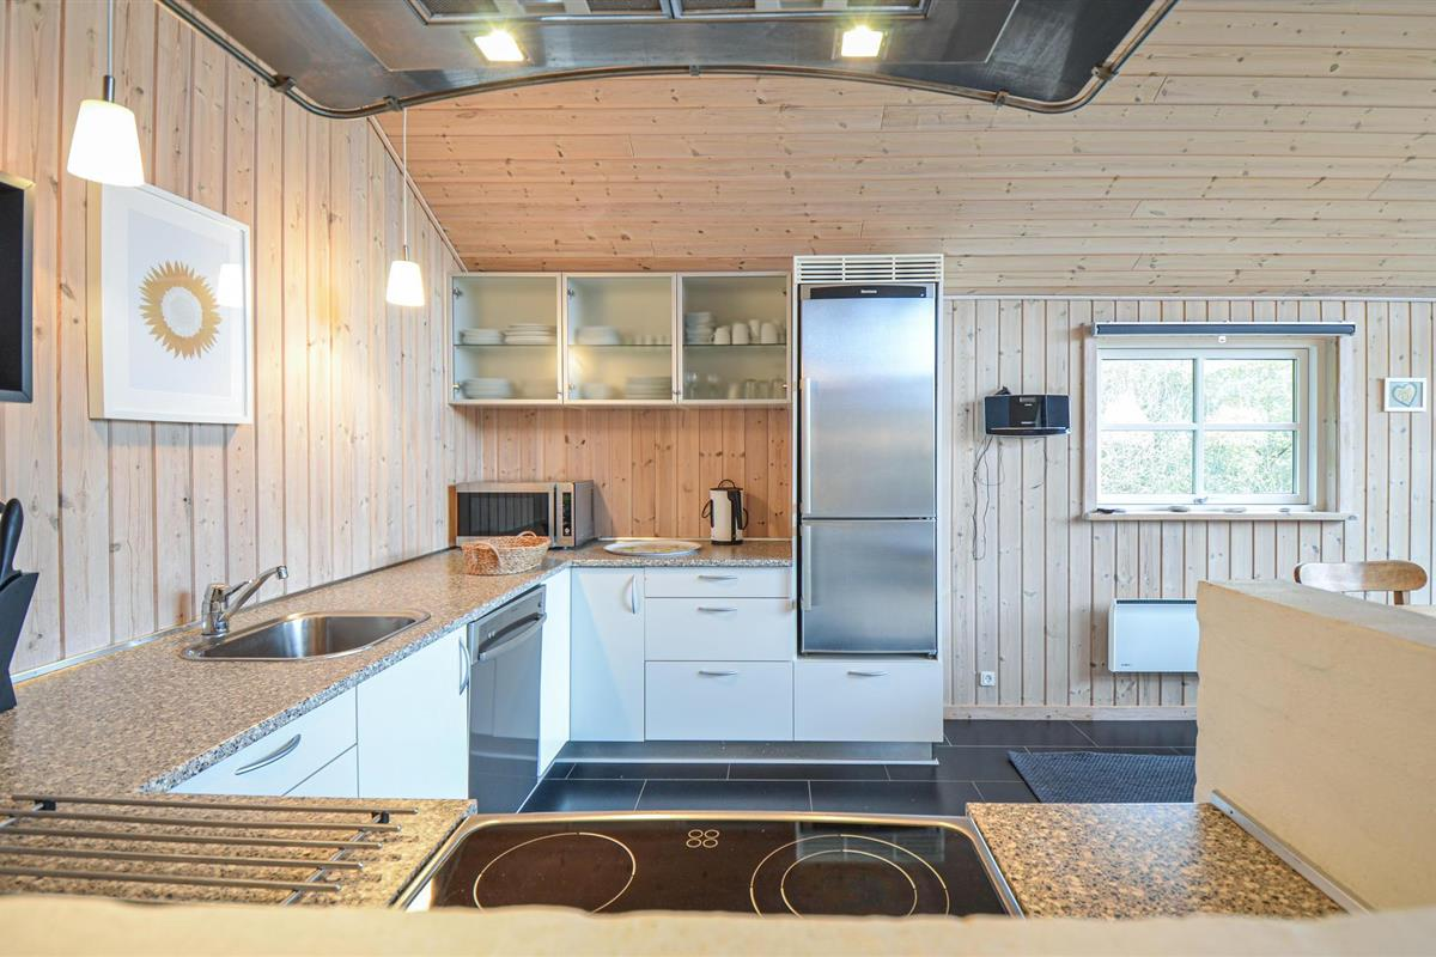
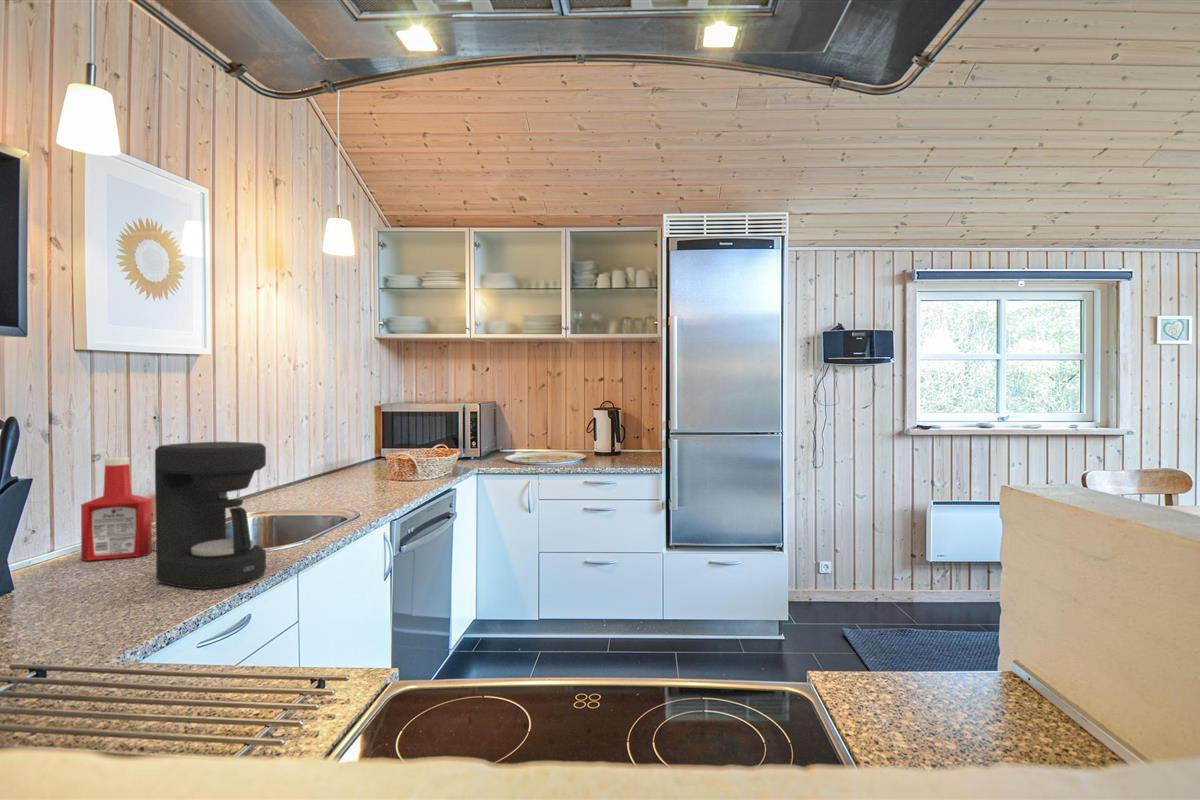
+ soap bottle [80,456,153,562]
+ coffee maker [154,441,267,590]
